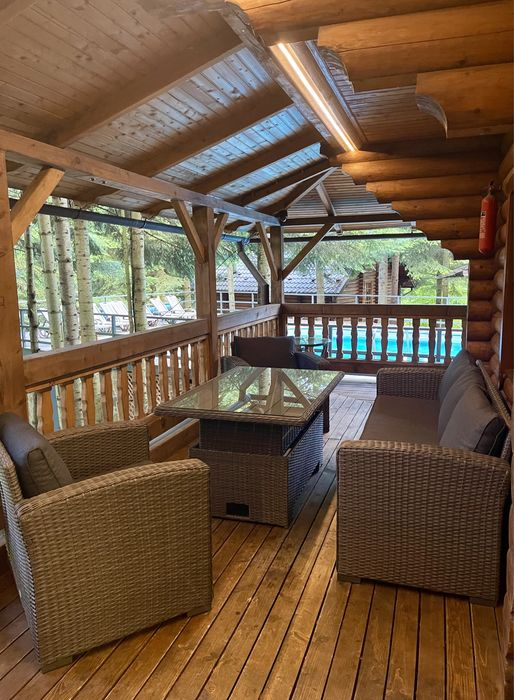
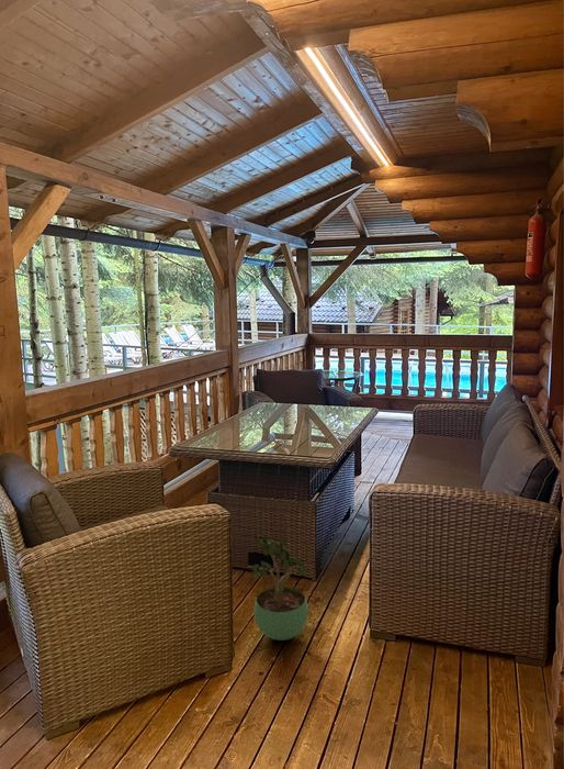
+ potted plant [249,533,309,642]
